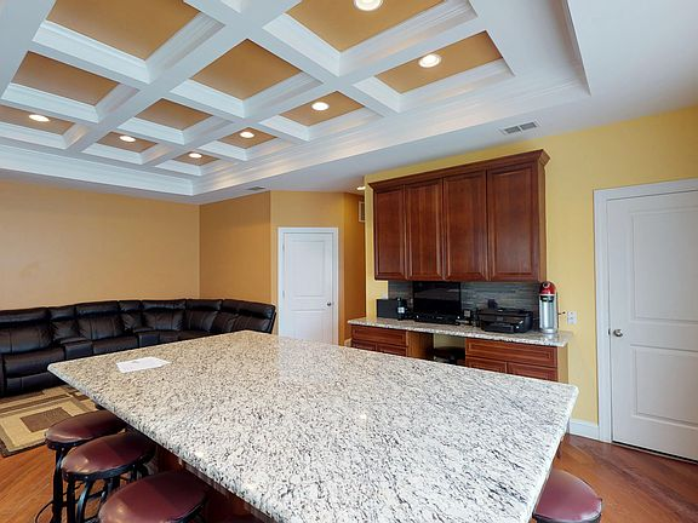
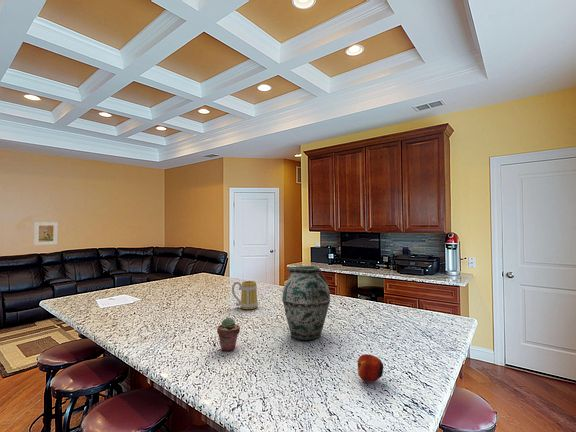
+ apple [357,353,384,383]
+ mug [231,280,259,310]
+ vase [281,265,331,341]
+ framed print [33,221,59,246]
+ potted succulent [216,316,241,352]
